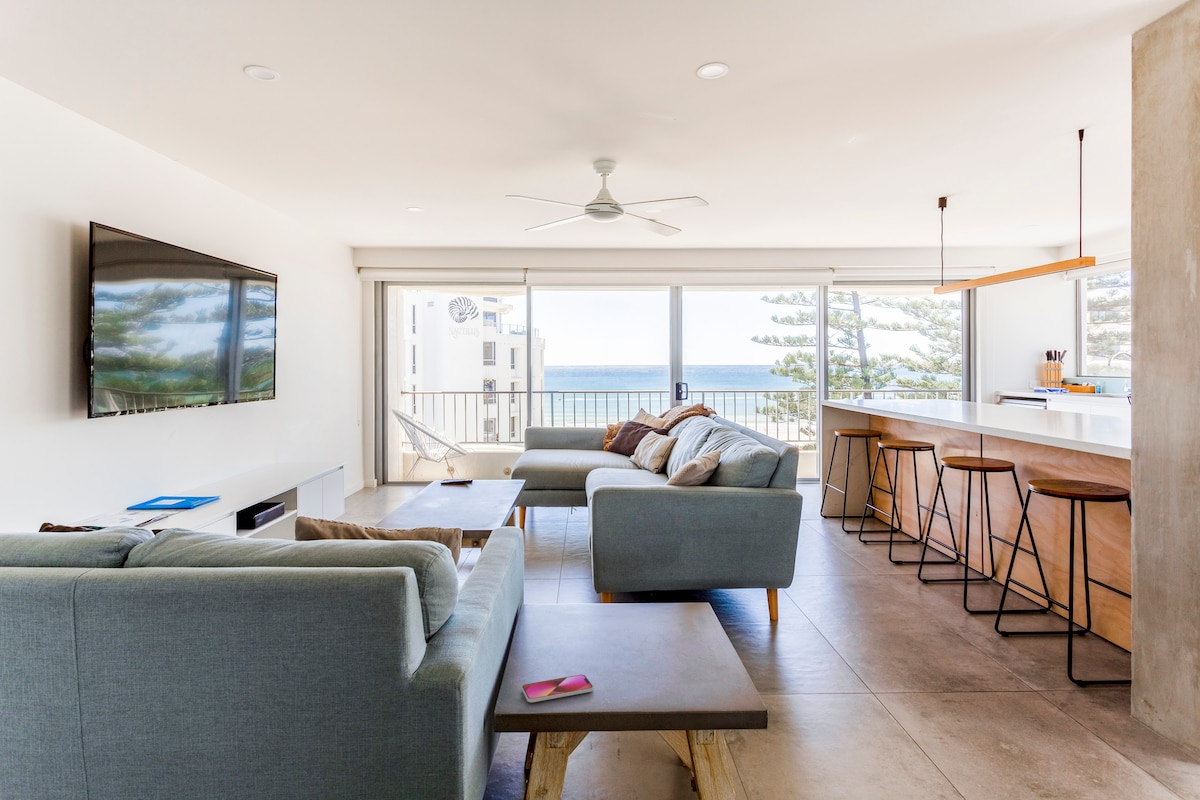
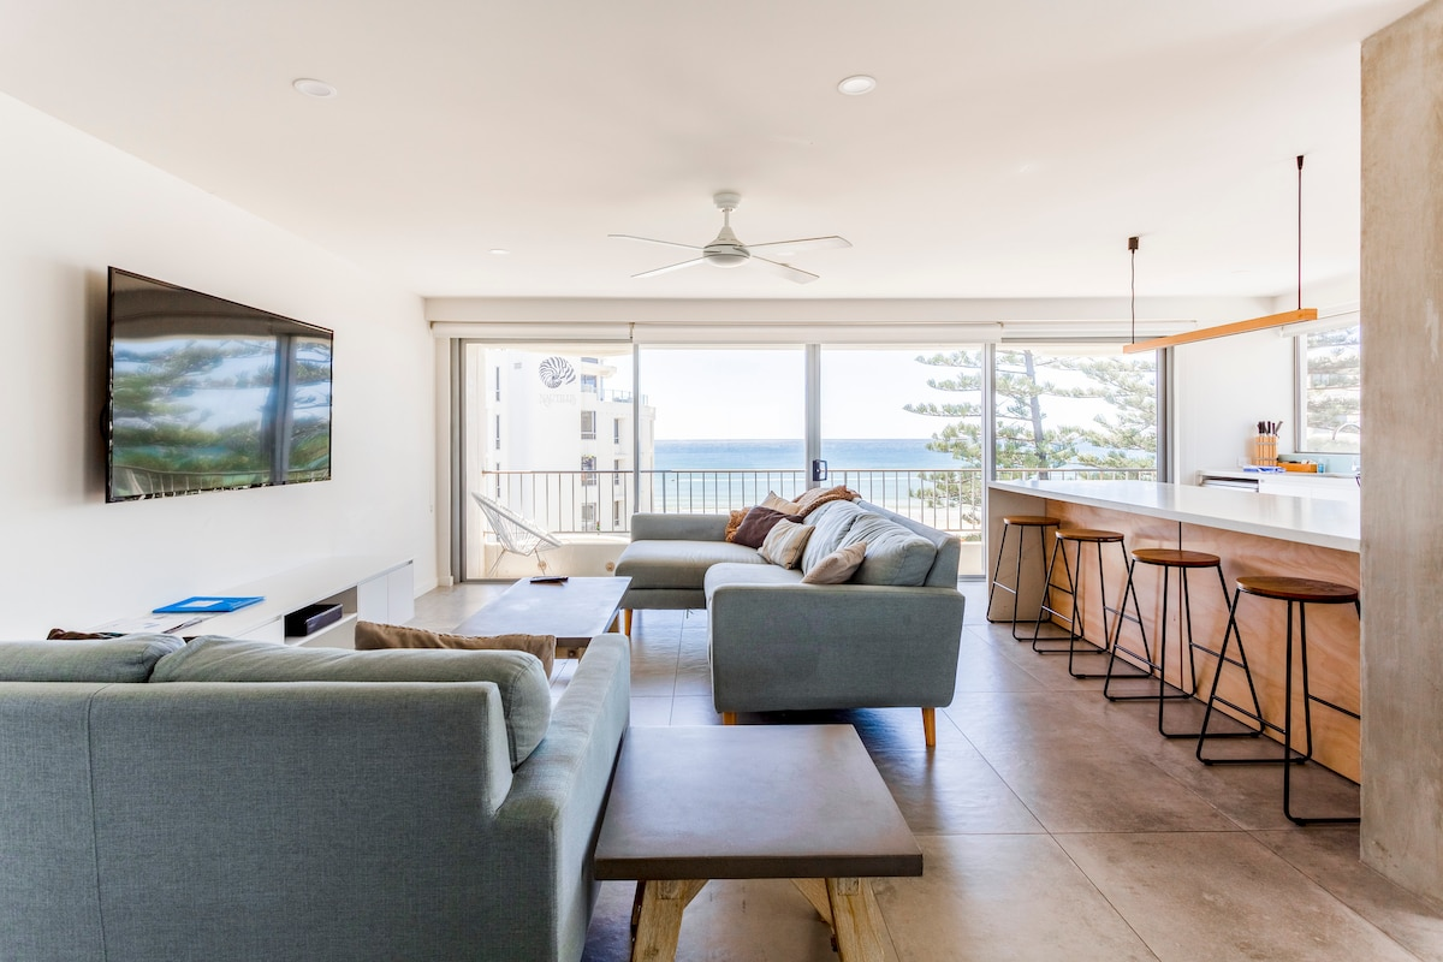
- smartphone [521,674,594,703]
